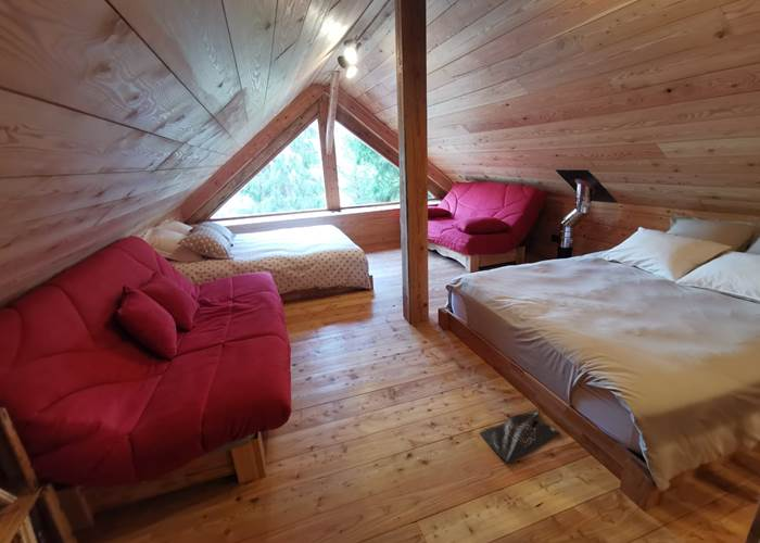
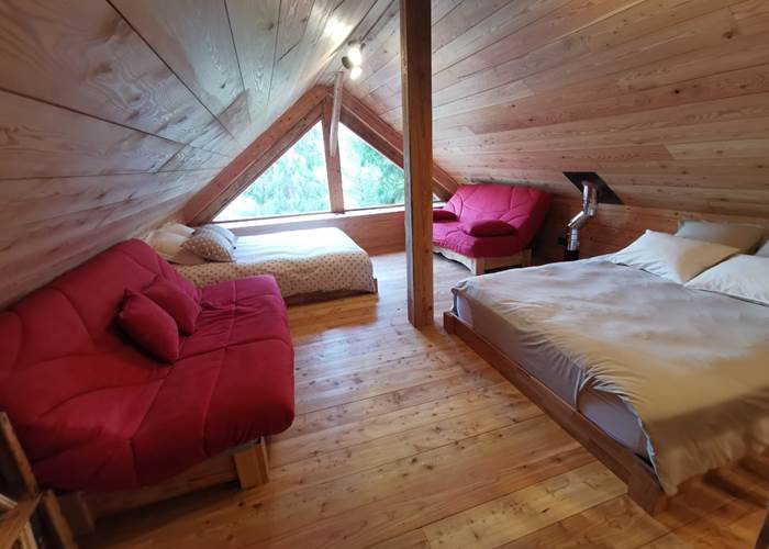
- bag [479,409,560,464]
